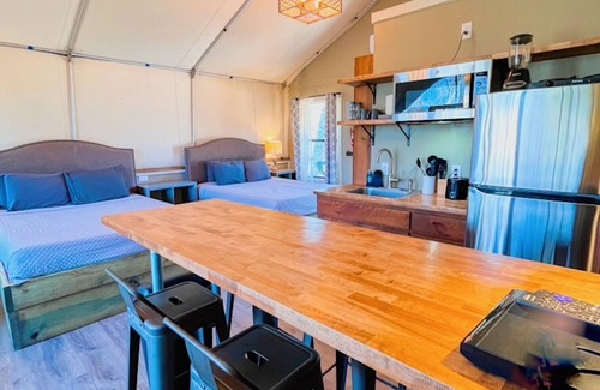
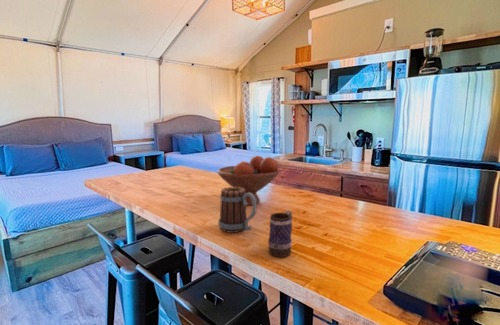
+ fruit bowl [216,155,281,206]
+ mug [217,186,258,234]
+ mug [267,209,293,258]
